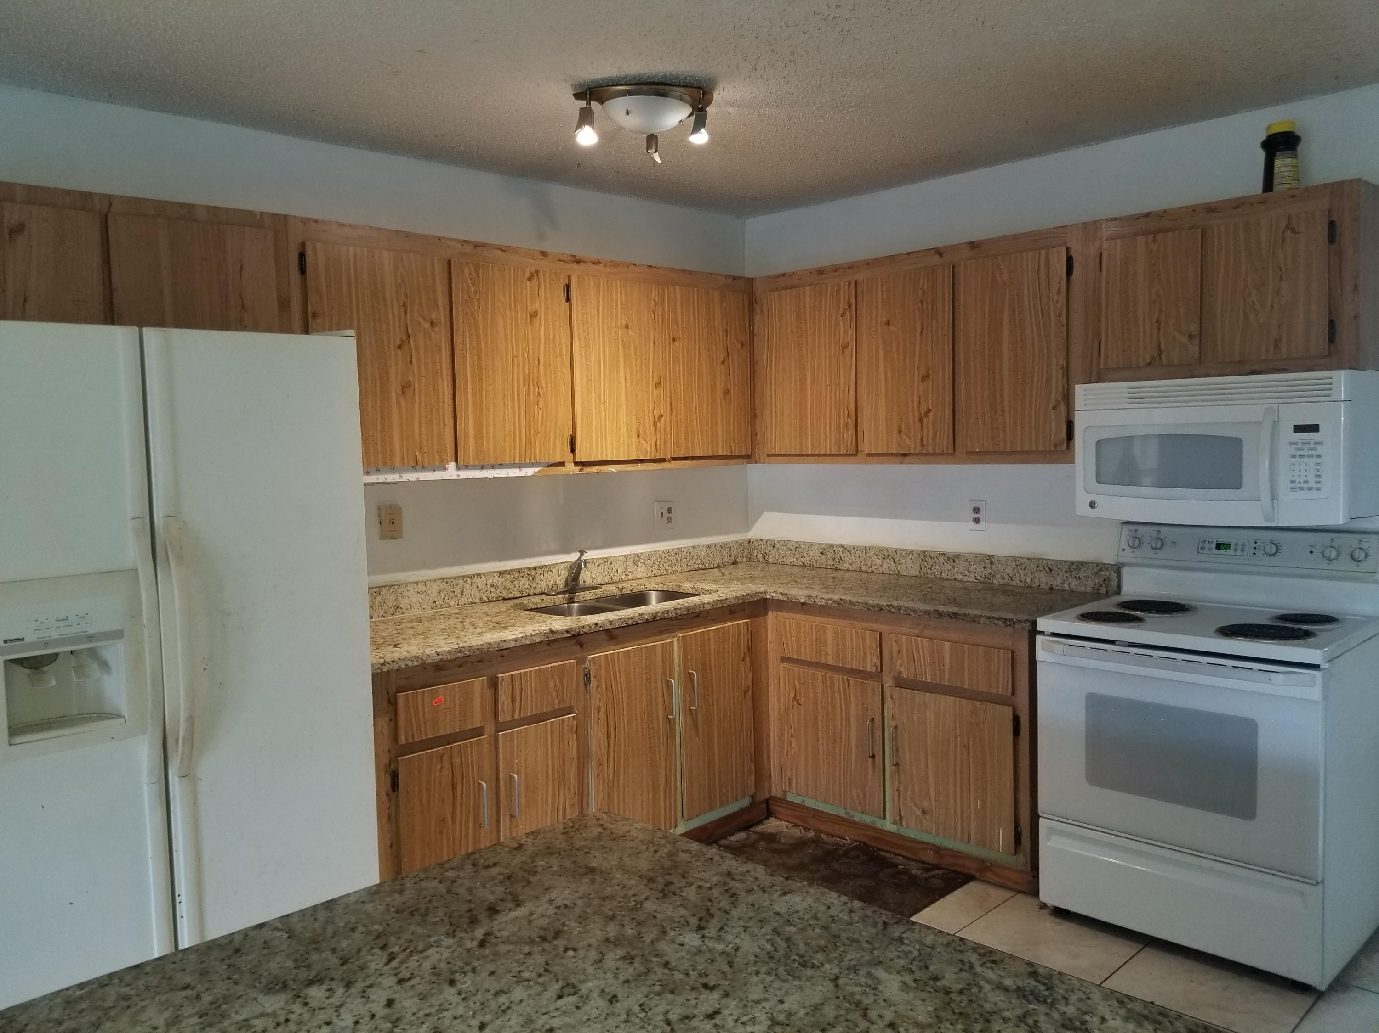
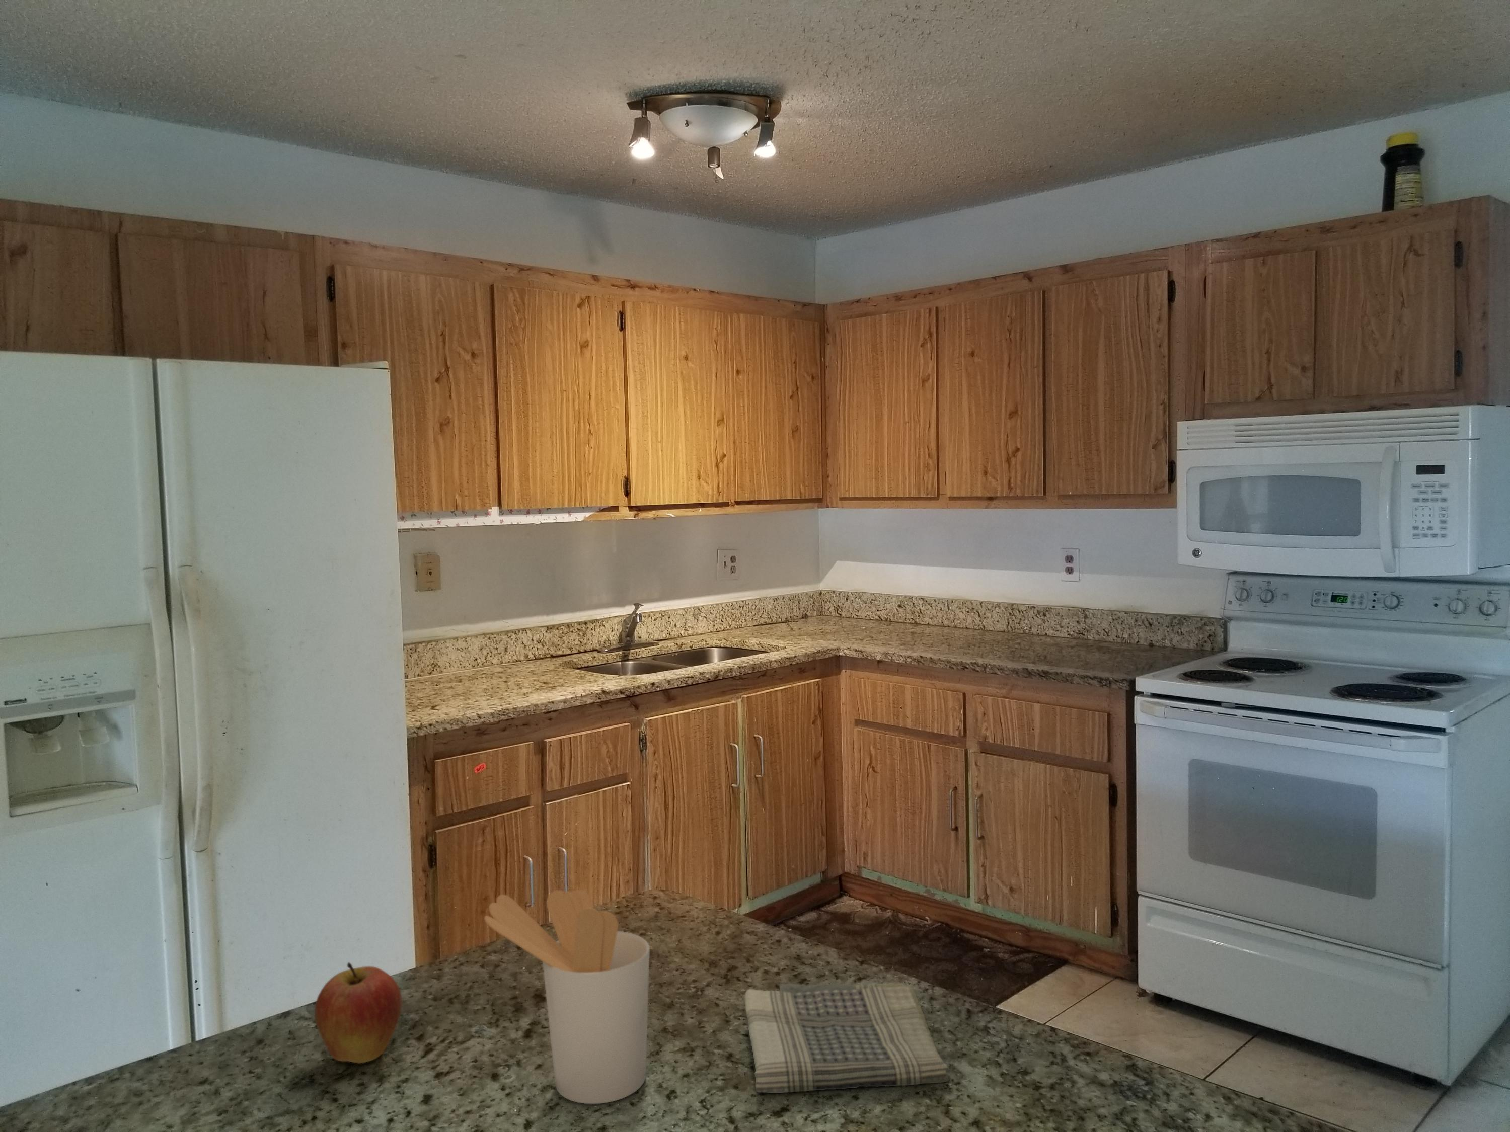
+ dish towel [744,982,950,1094]
+ apple [314,962,403,1064]
+ utensil holder [484,889,650,1105]
